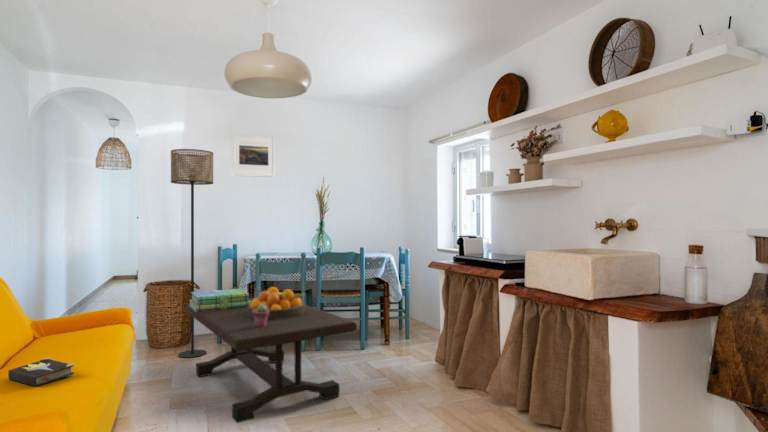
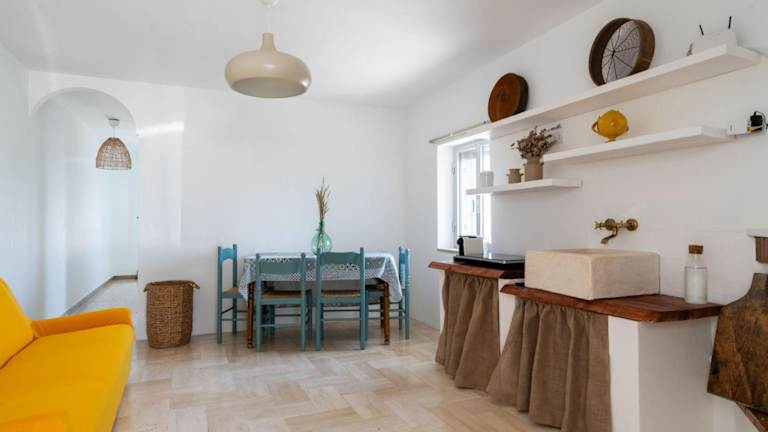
- fruit bowl [248,286,307,319]
- hardback book [7,357,75,388]
- floor lamp [170,148,214,359]
- coffee table [184,296,358,424]
- stack of books [188,288,251,312]
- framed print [231,132,276,178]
- potted succulent [253,304,269,327]
